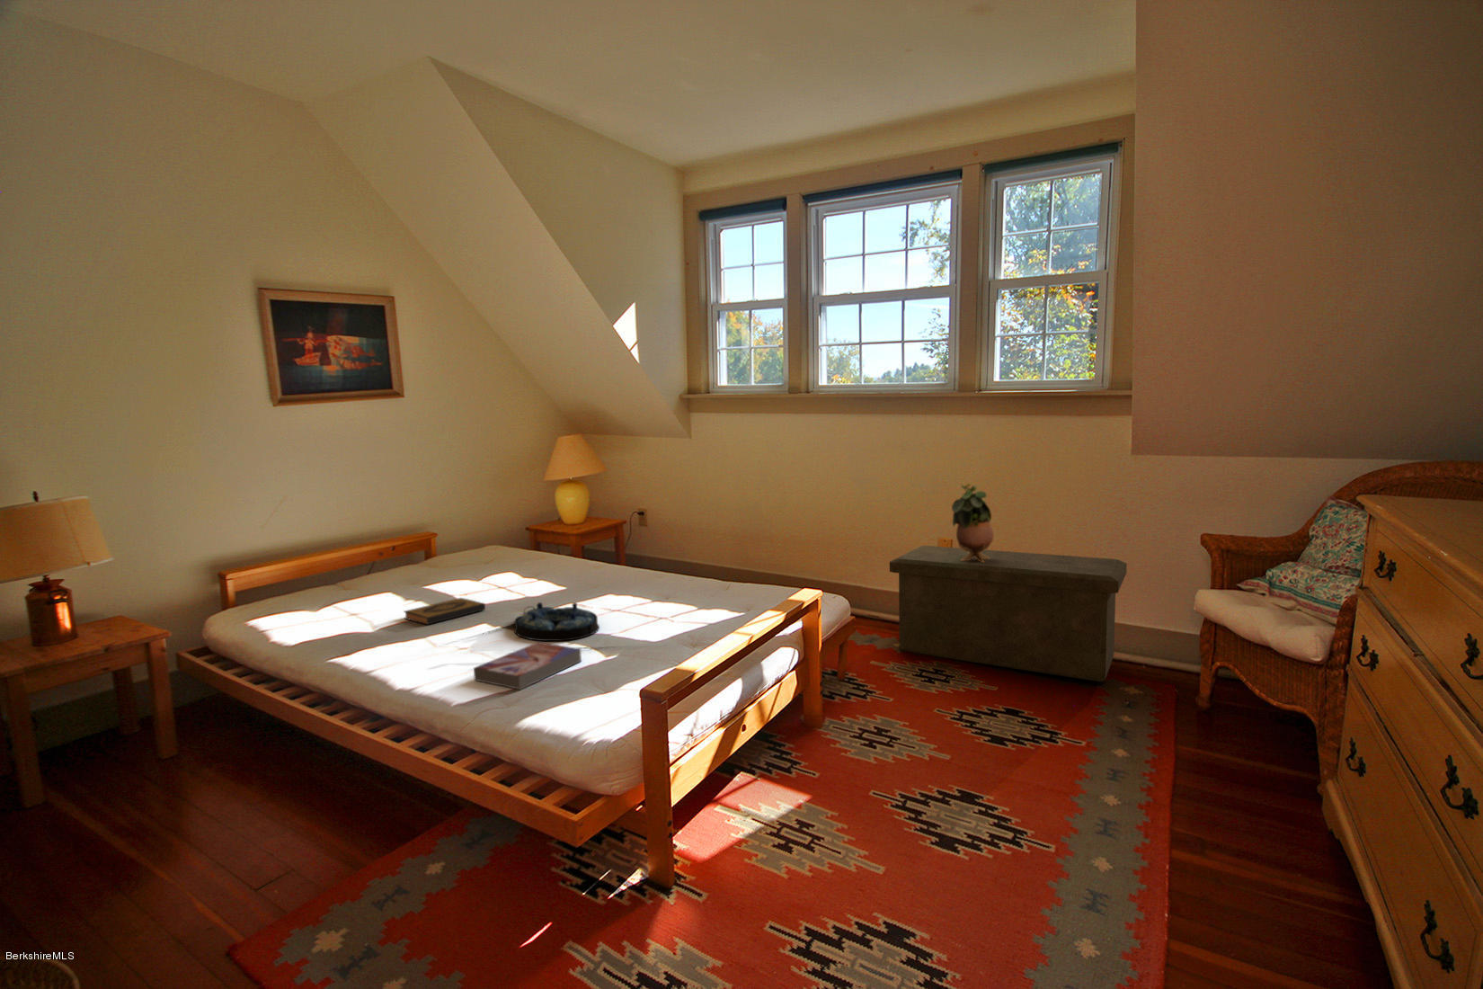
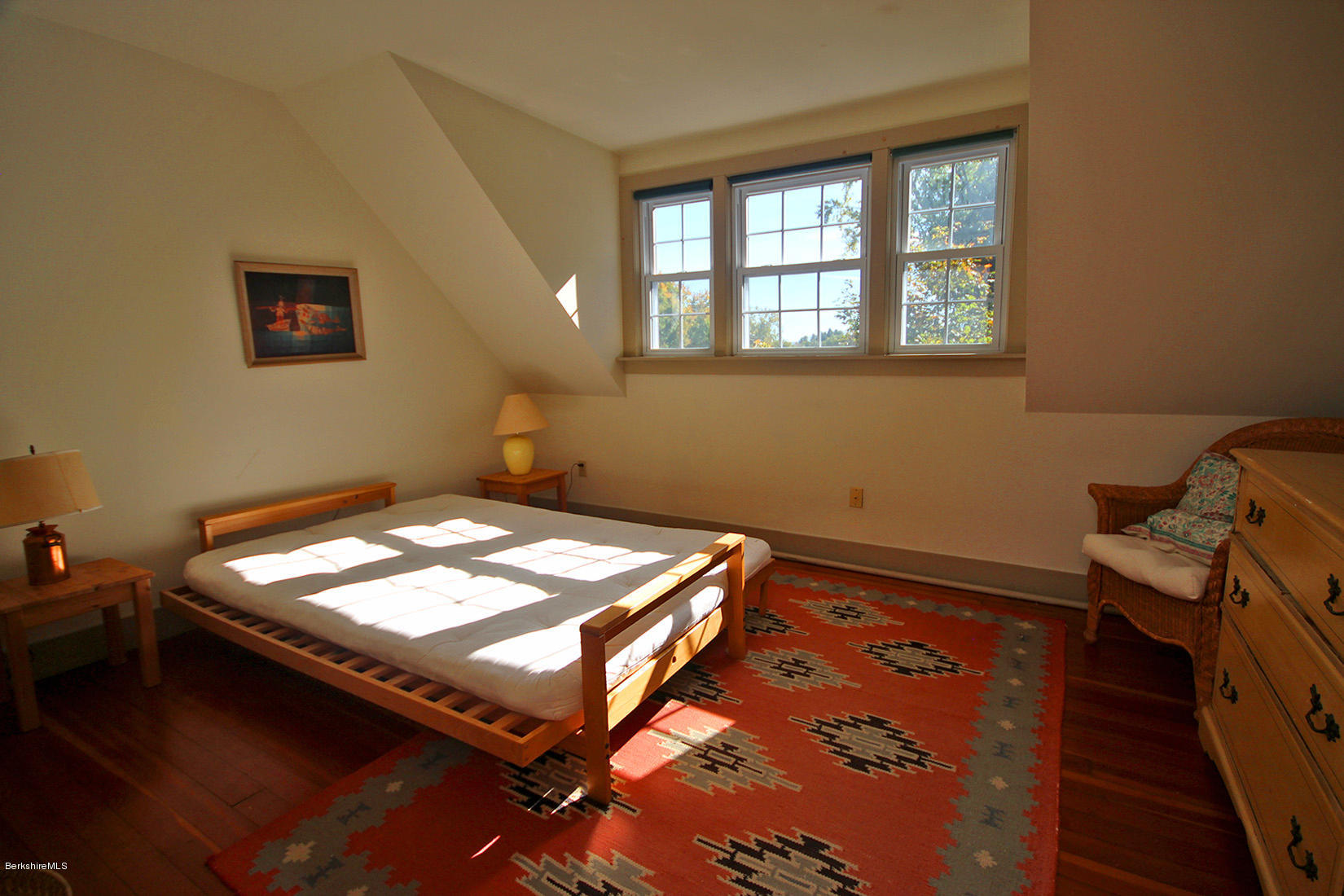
- textbook [472,641,583,691]
- hardback book [403,597,487,626]
- serving tray [513,602,600,642]
- storage bench [889,545,1127,682]
- potted plant [951,482,995,562]
